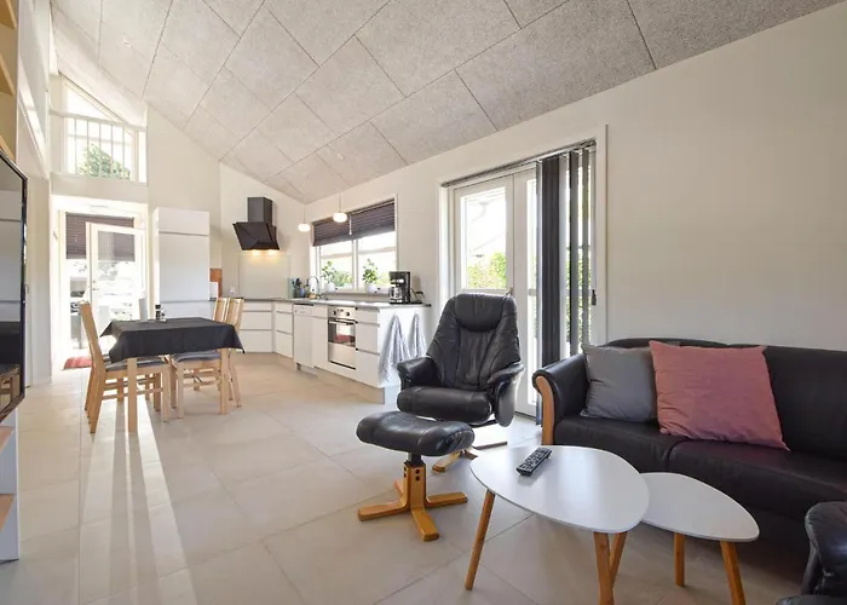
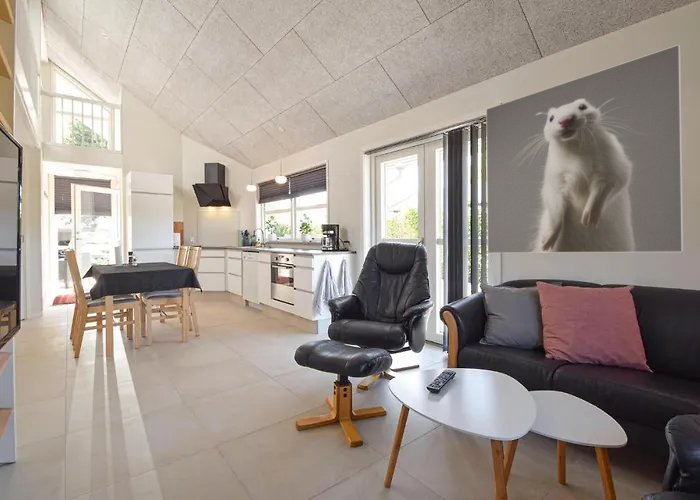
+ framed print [485,43,684,254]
